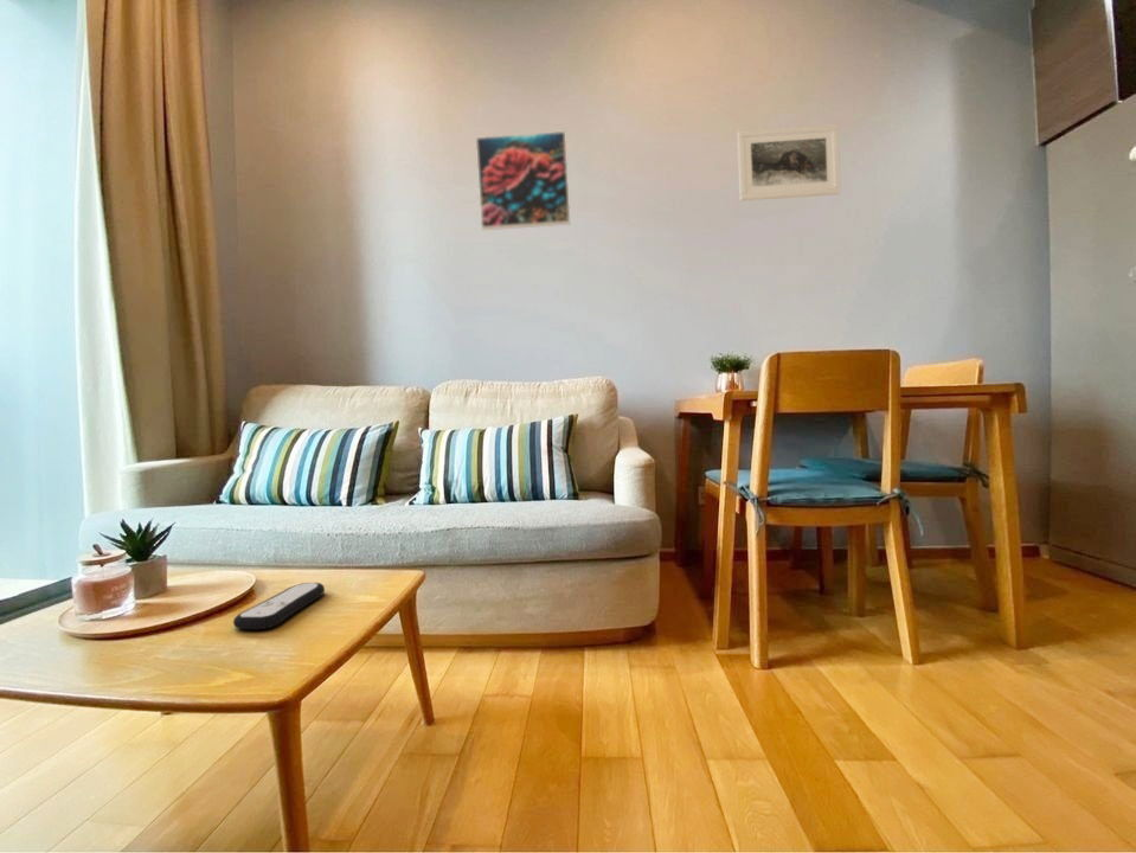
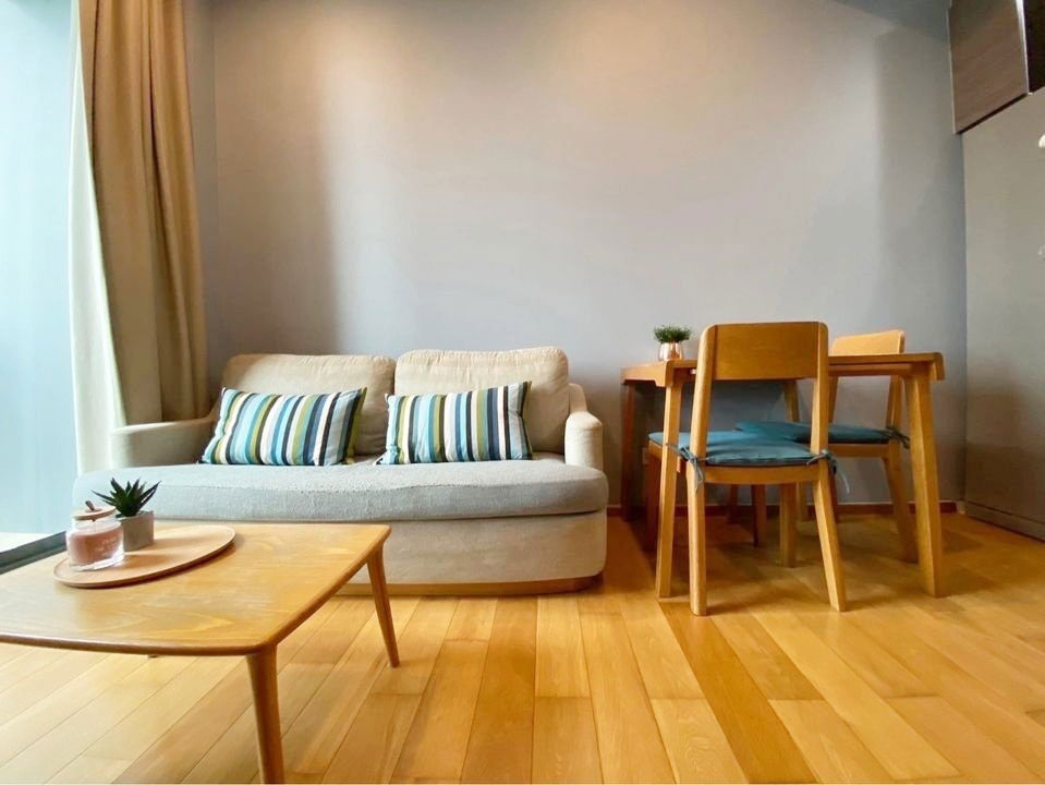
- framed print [736,123,841,203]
- remote control [232,582,326,630]
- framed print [475,130,571,231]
